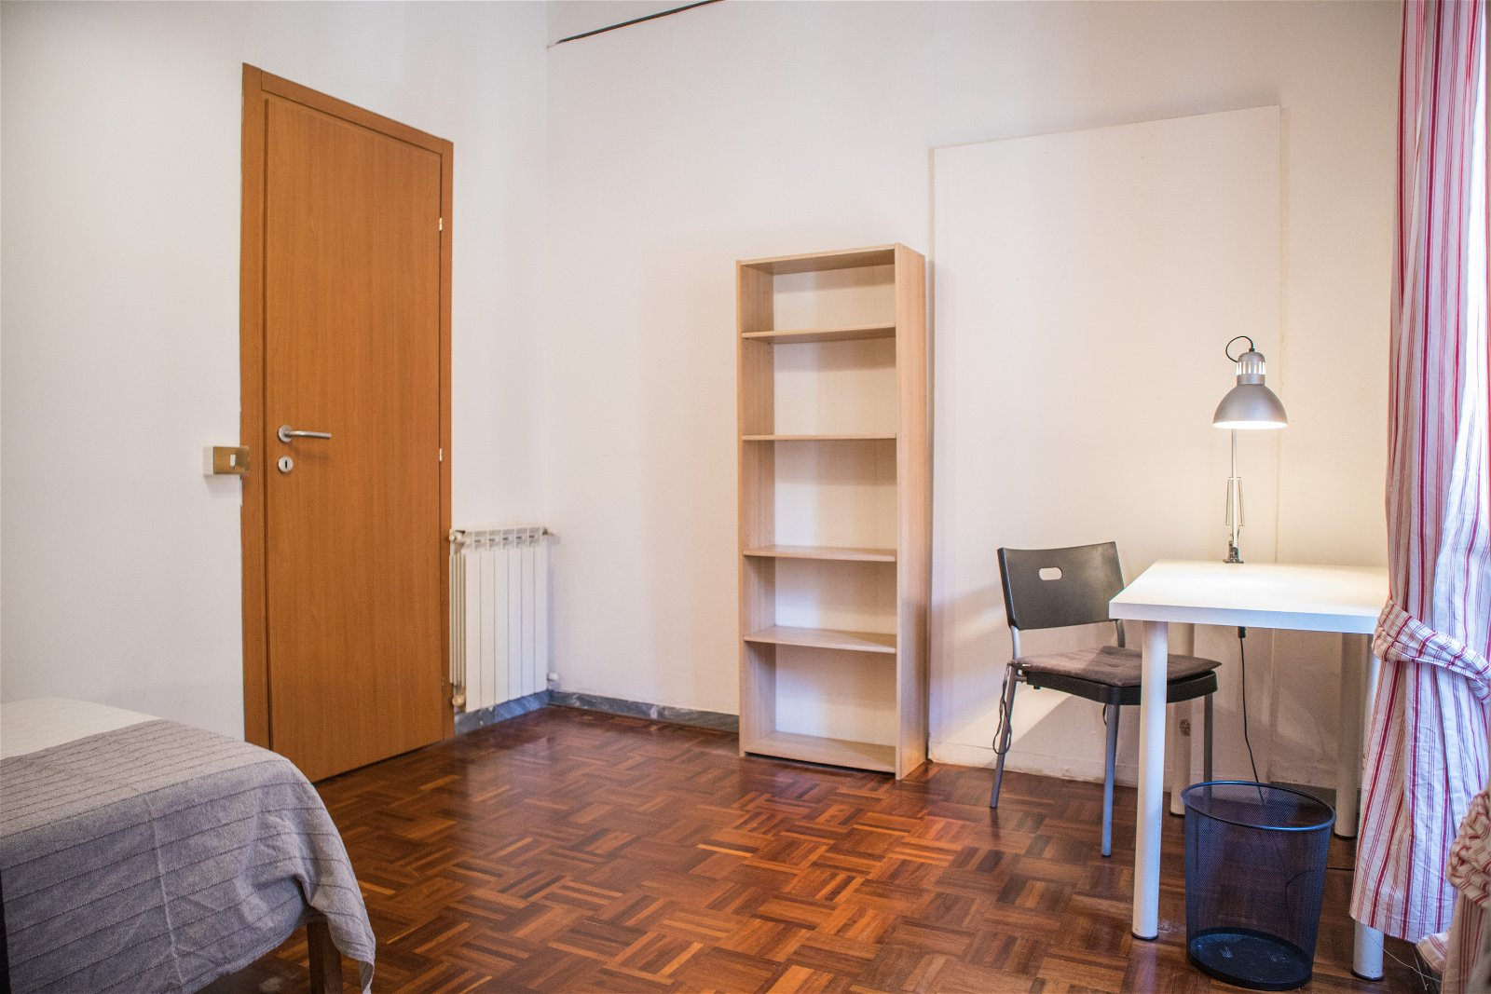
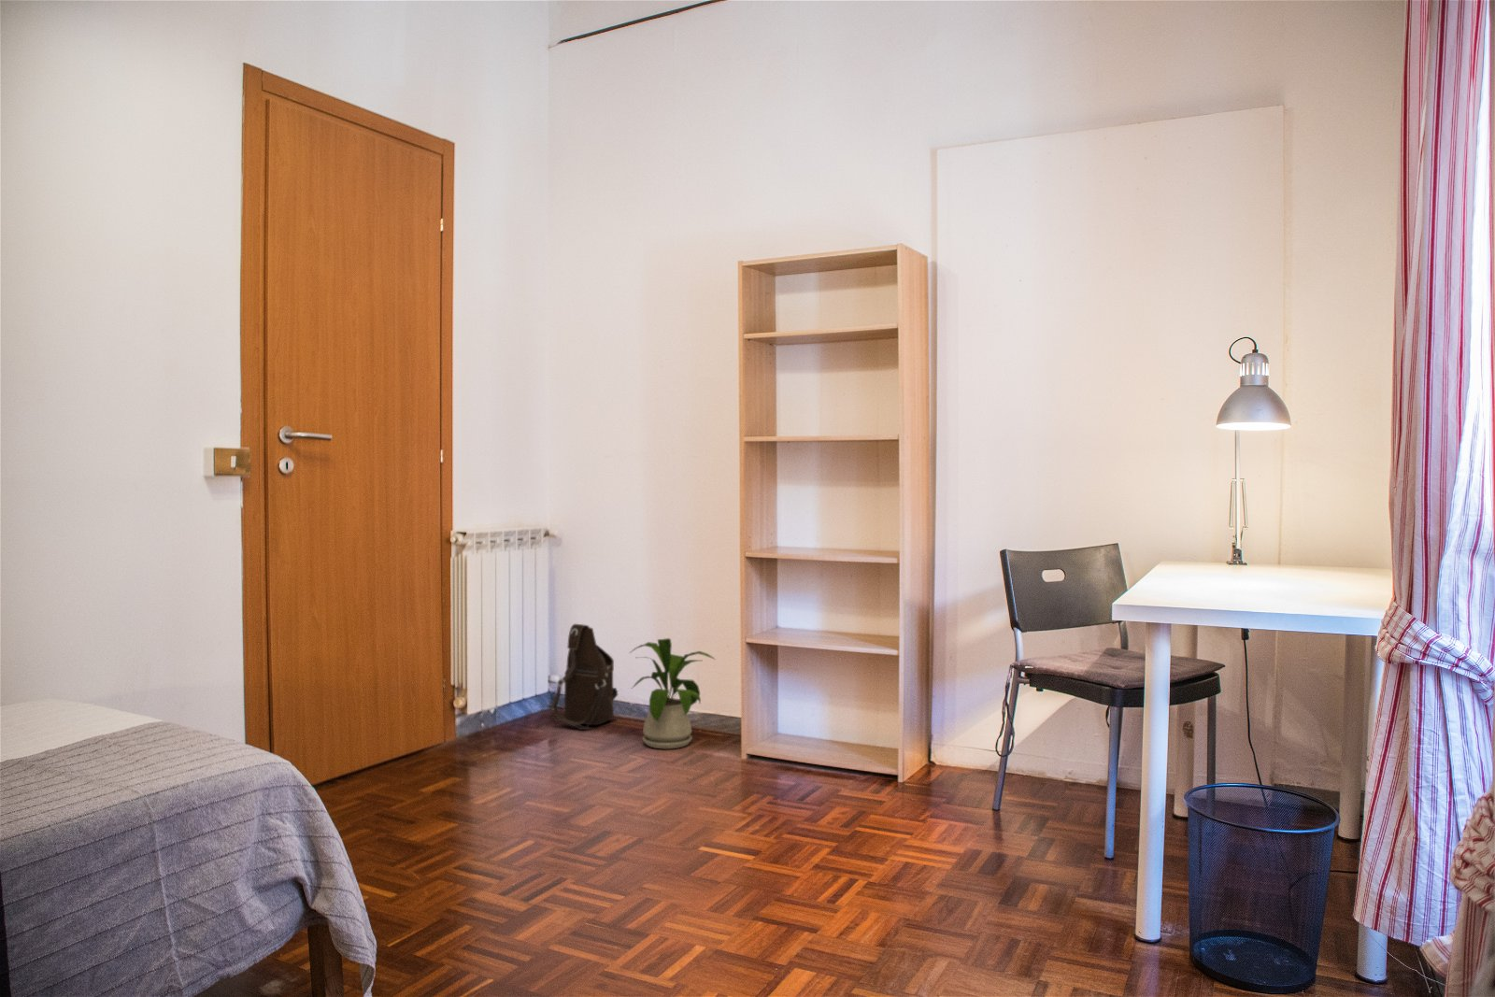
+ house plant [627,638,716,749]
+ shoulder bag [548,623,618,731]
